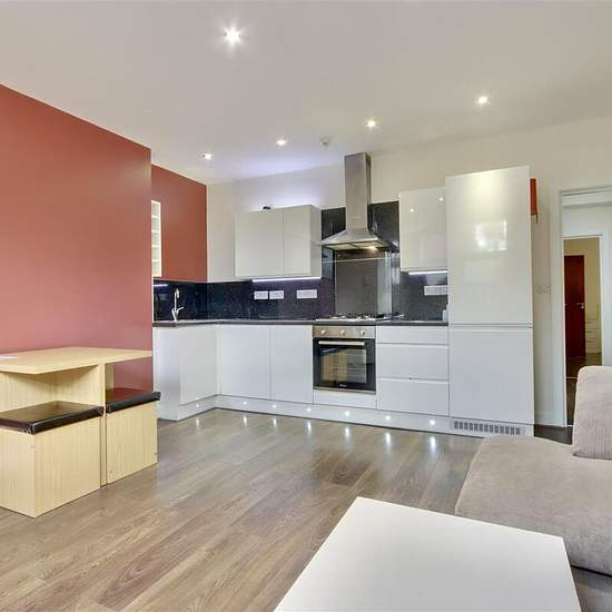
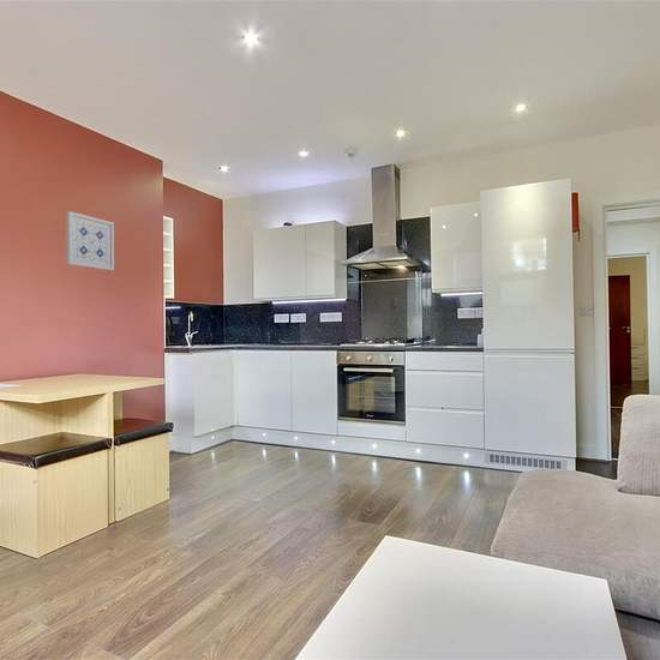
+ wall art [65,210,115,271]
